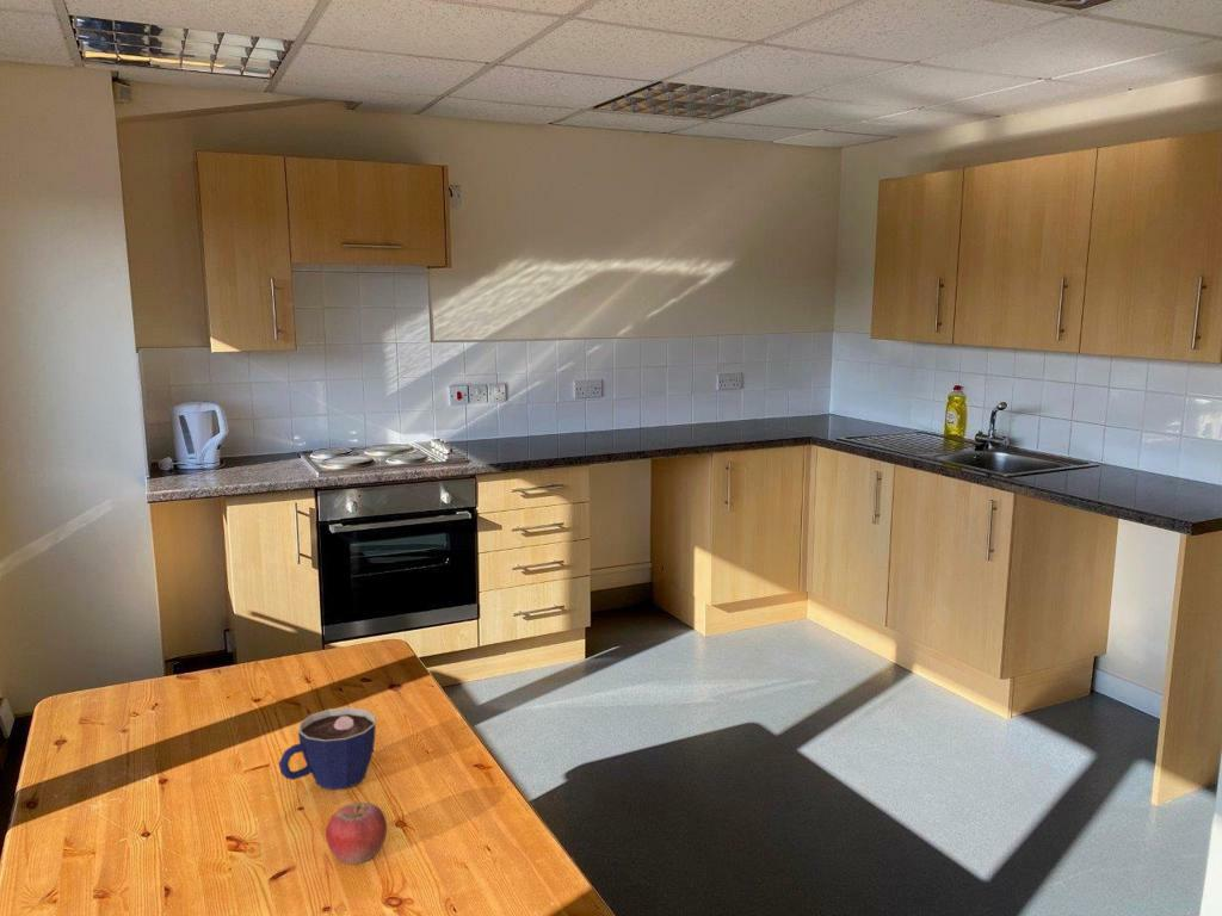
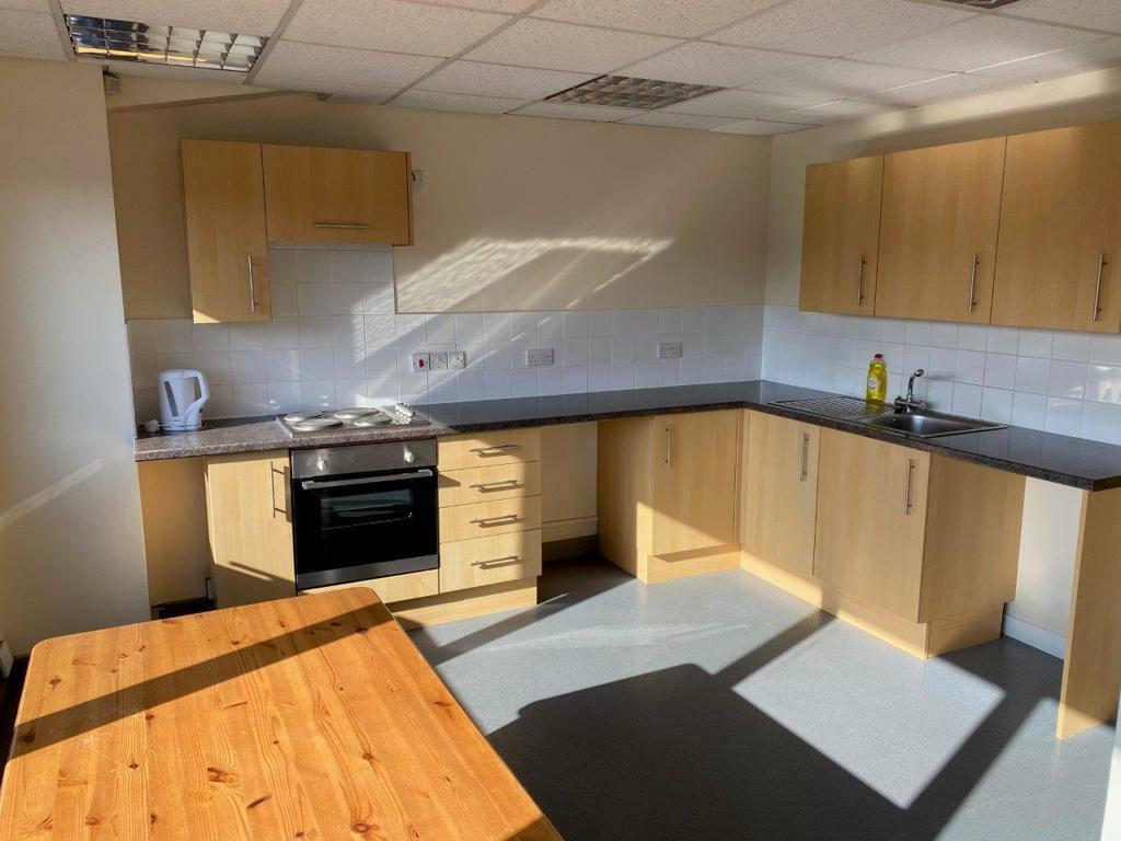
- fruit [325,802,388,865]
- cup [278,706,377,791]
